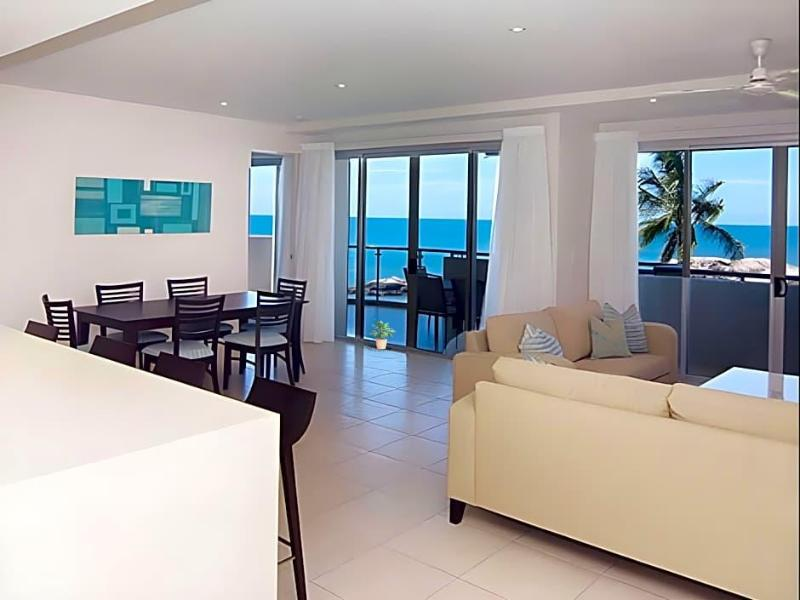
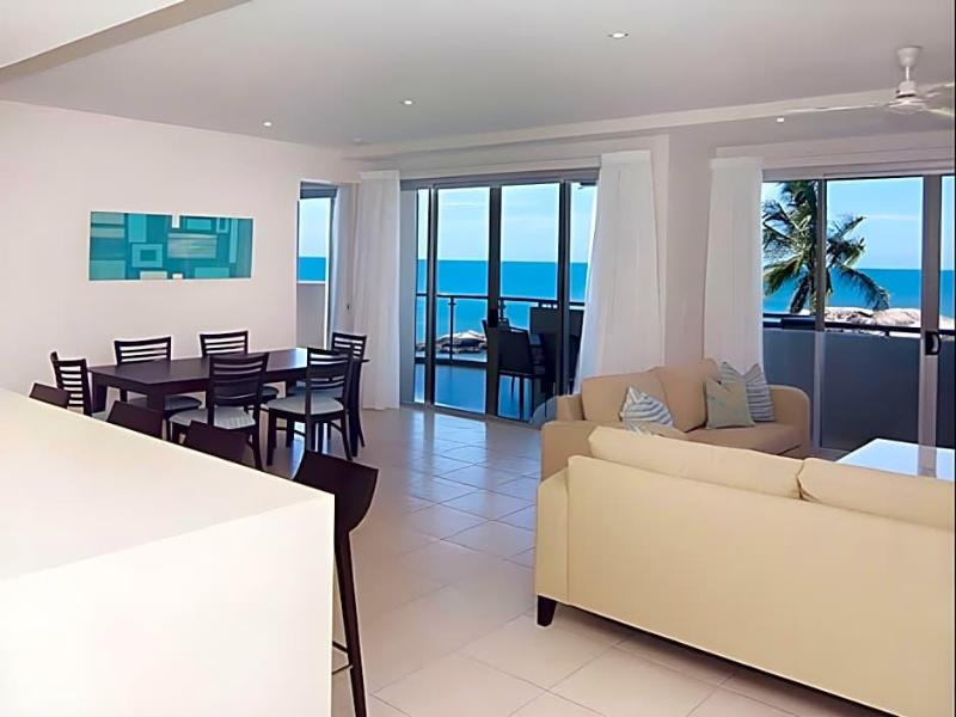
- potted plant [368,318,397,350]
